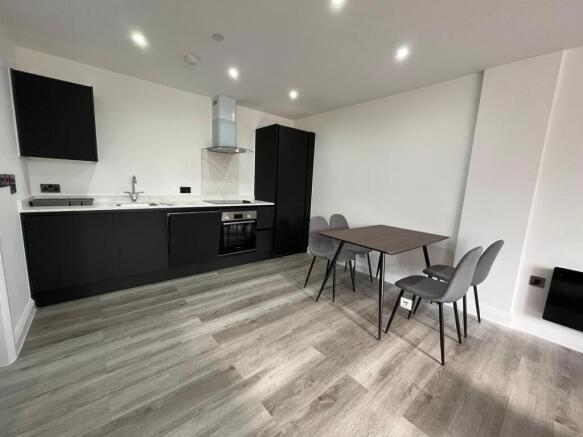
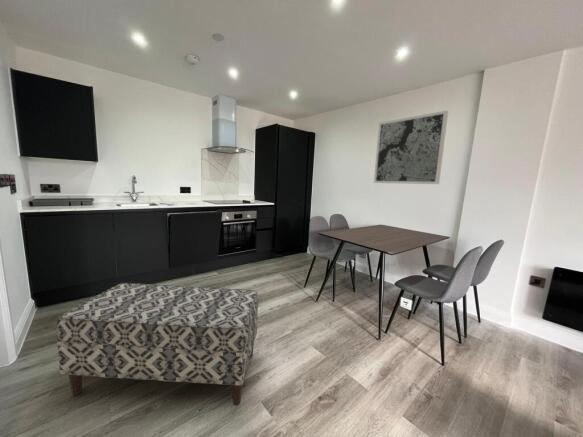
+ wall art [373,109,449,185]
+ bench [55,282,260,406]
